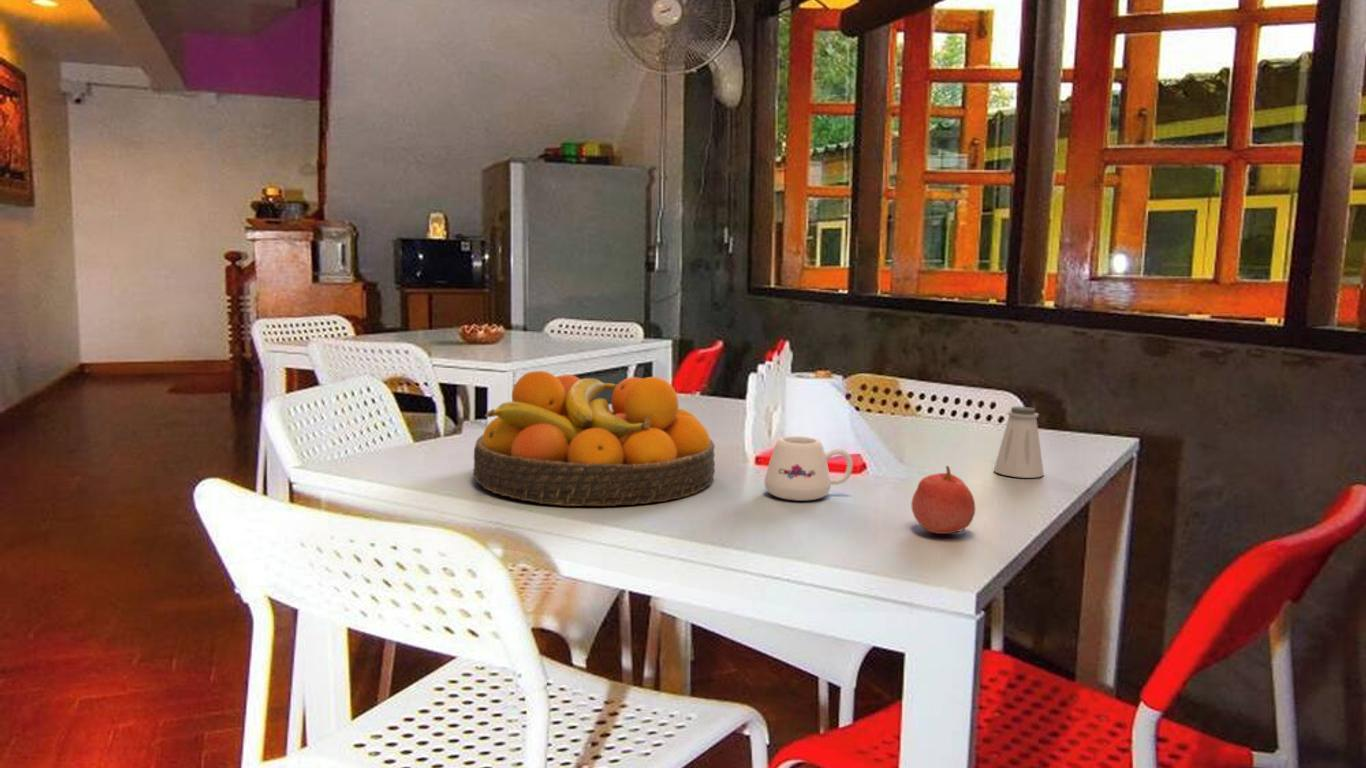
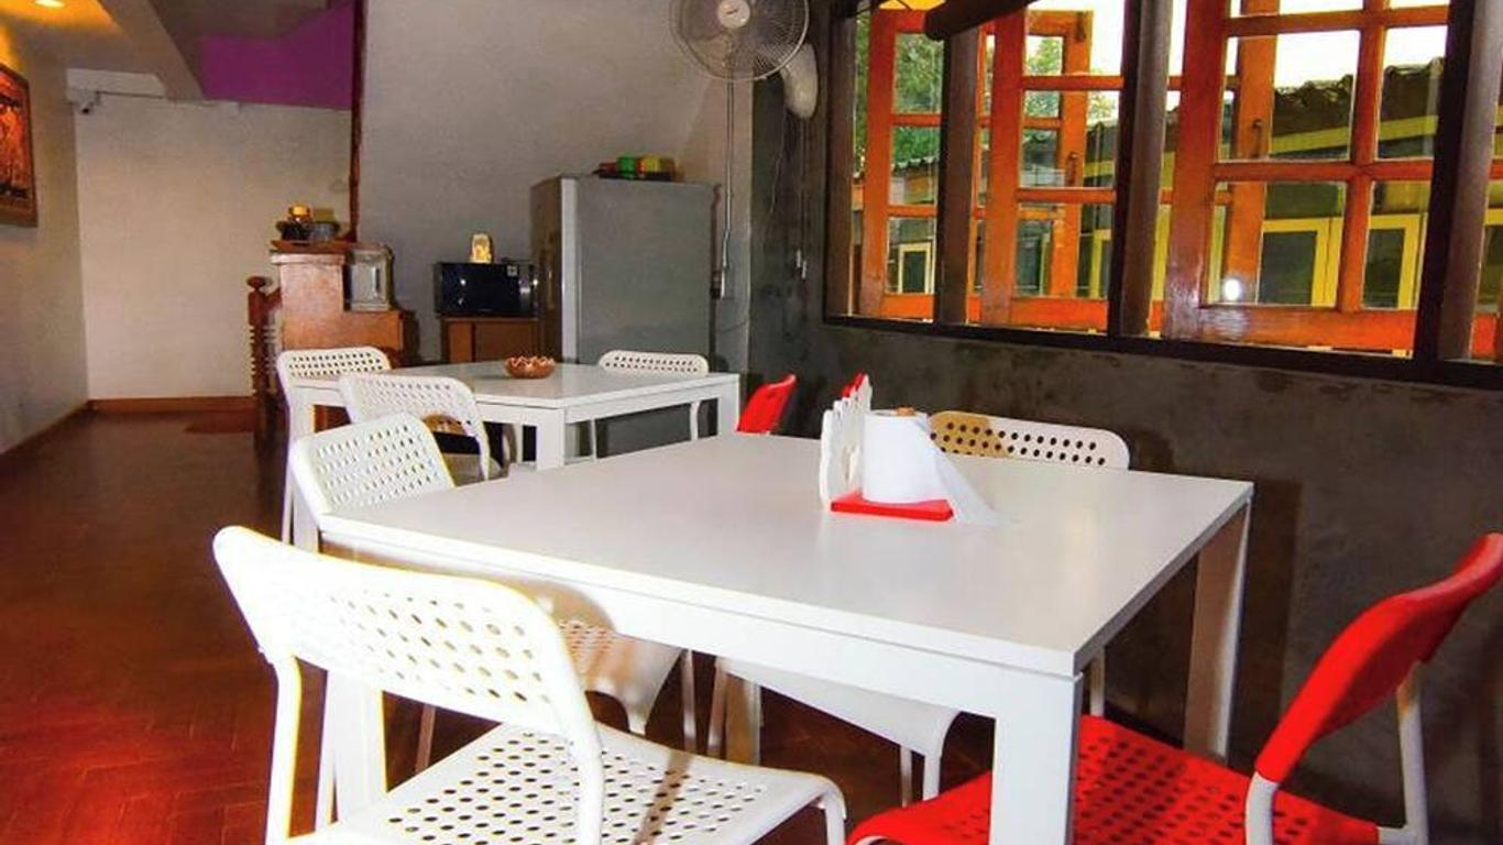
- fruit bowl [472,370,716,507]
- saltshaker [993,406,1045,479]
- apple [910,465,976,535]
- mug [764,435,854,502]
